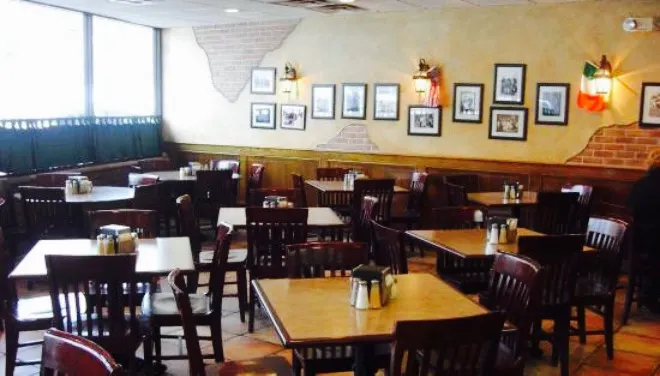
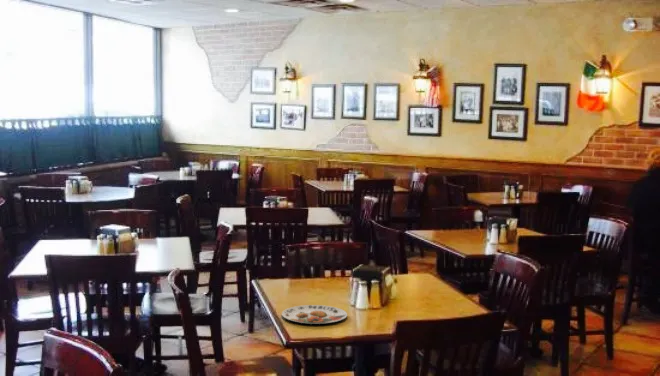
+ plate [281,304,348,325]
